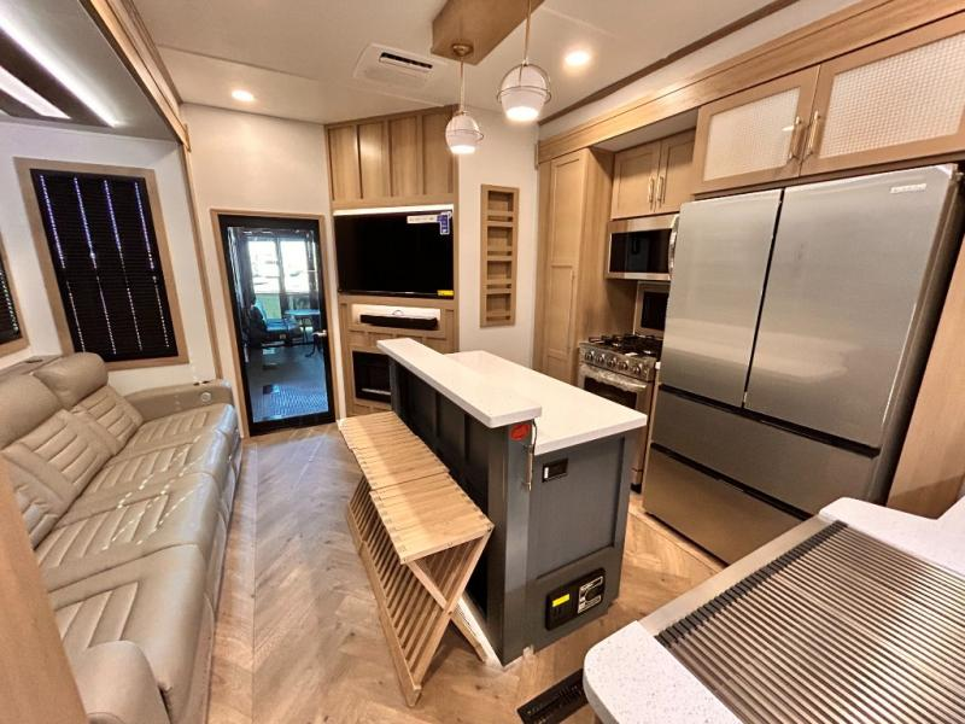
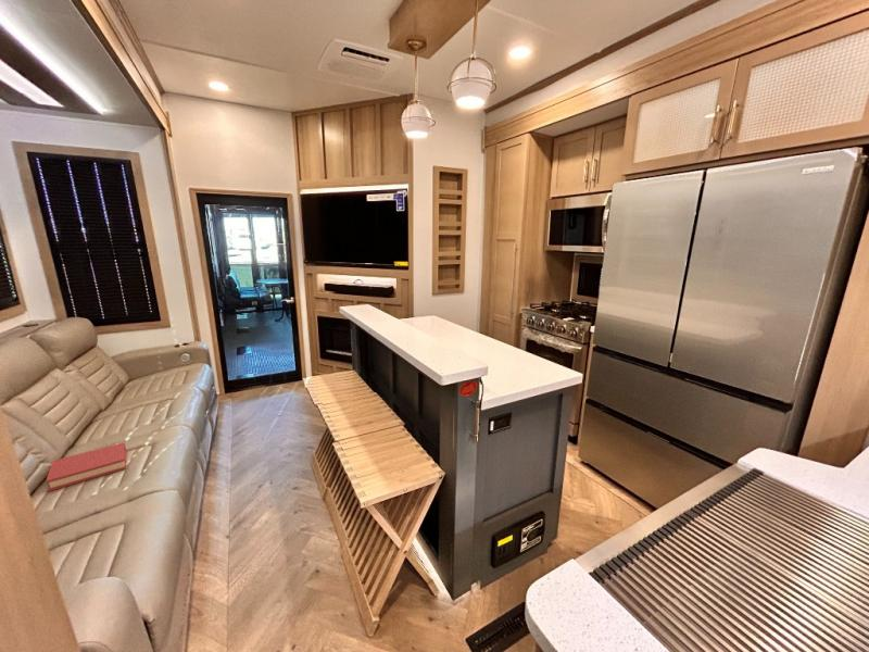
+ hardback book [45,441,127,492]
